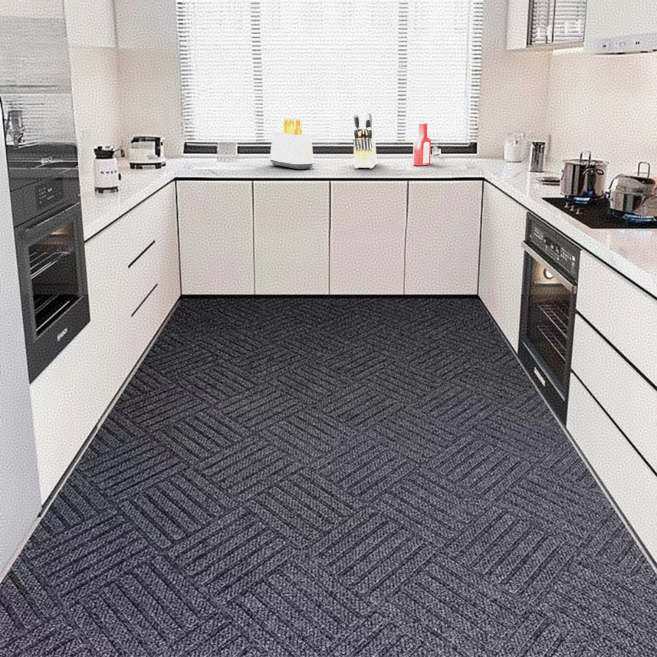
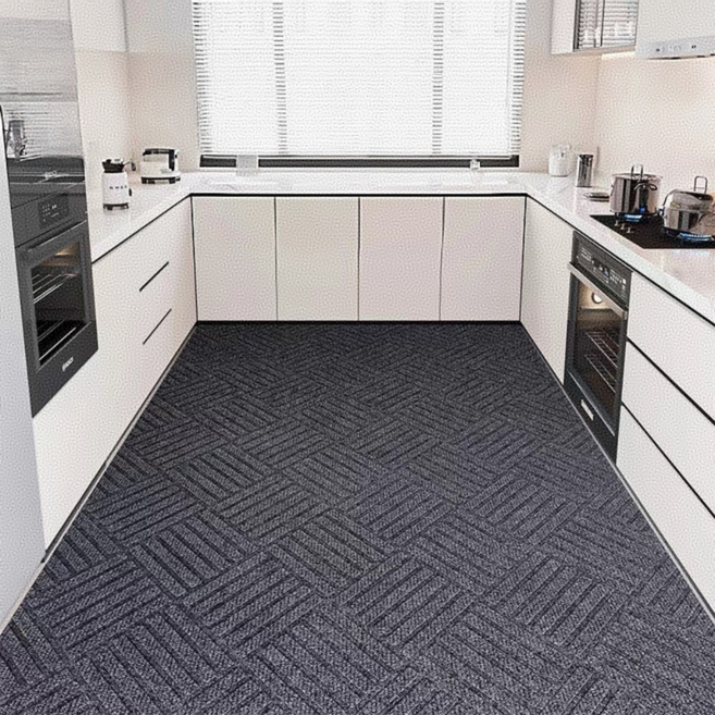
- soap bottle [412,119,432,166]
- knife block [352,110,377,169]
- toaster [268,117,315,170]
